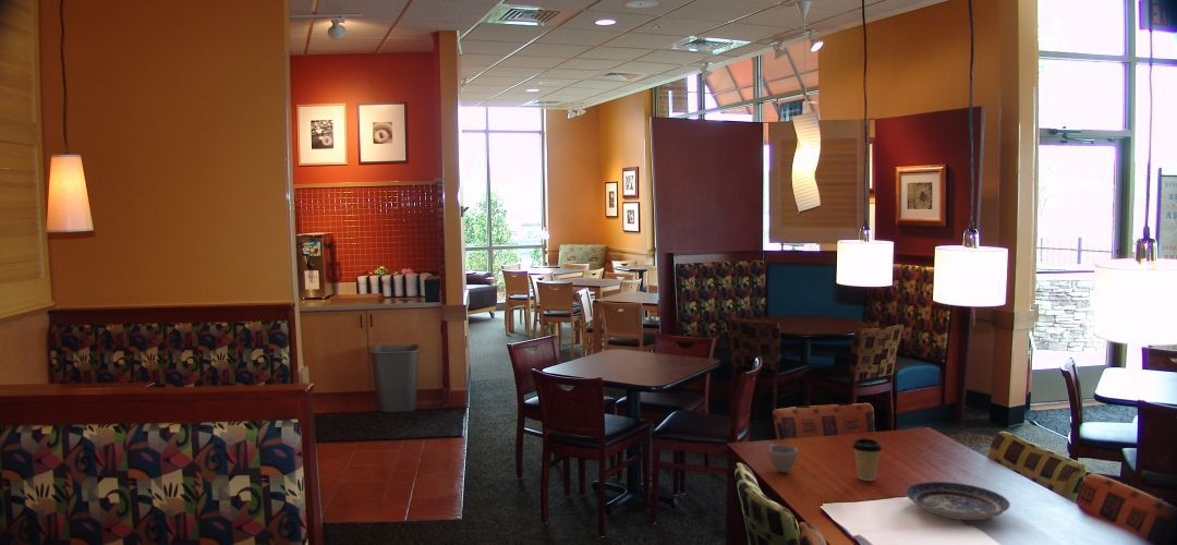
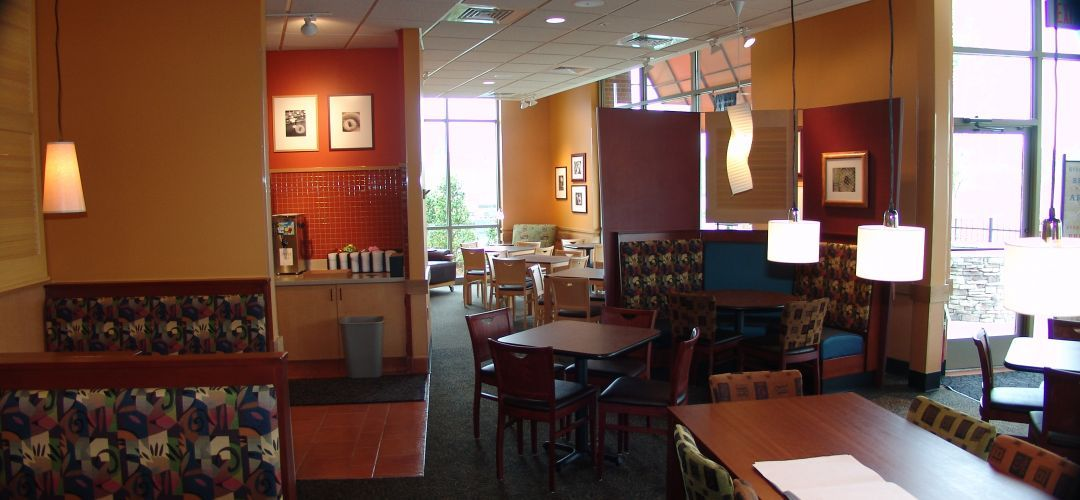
- cup [766,443,799,473]
- coffee cup [851,437,883,482]
- plate [905,481,1011,521]
